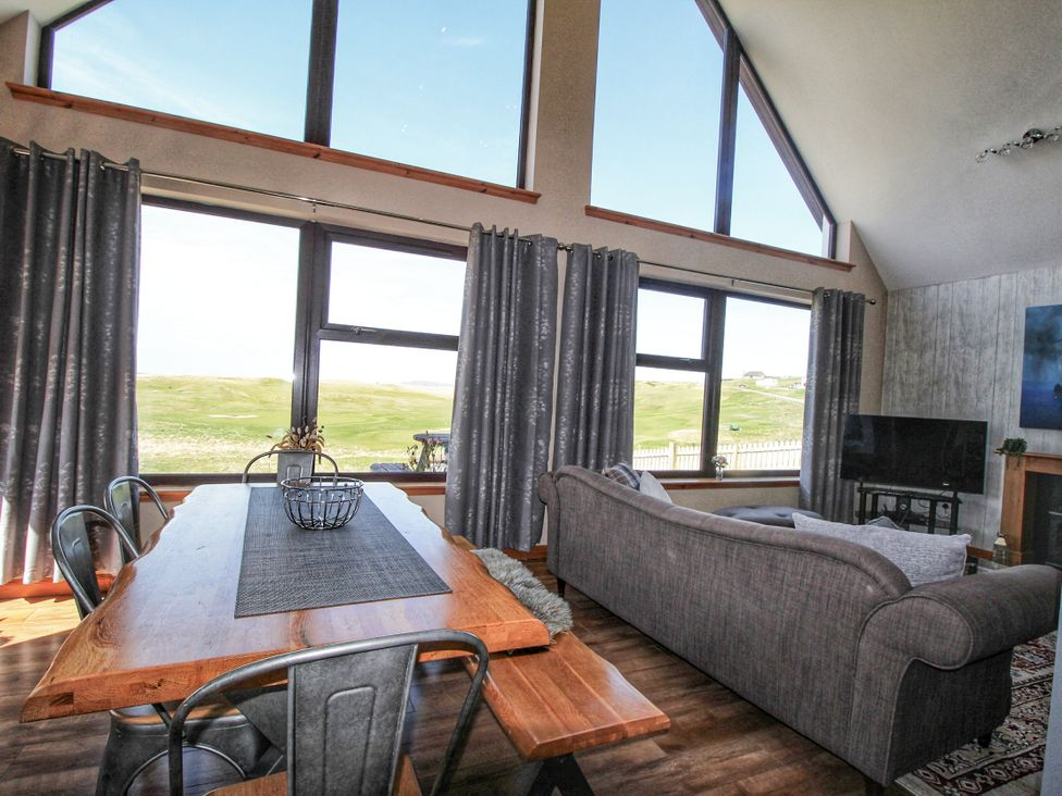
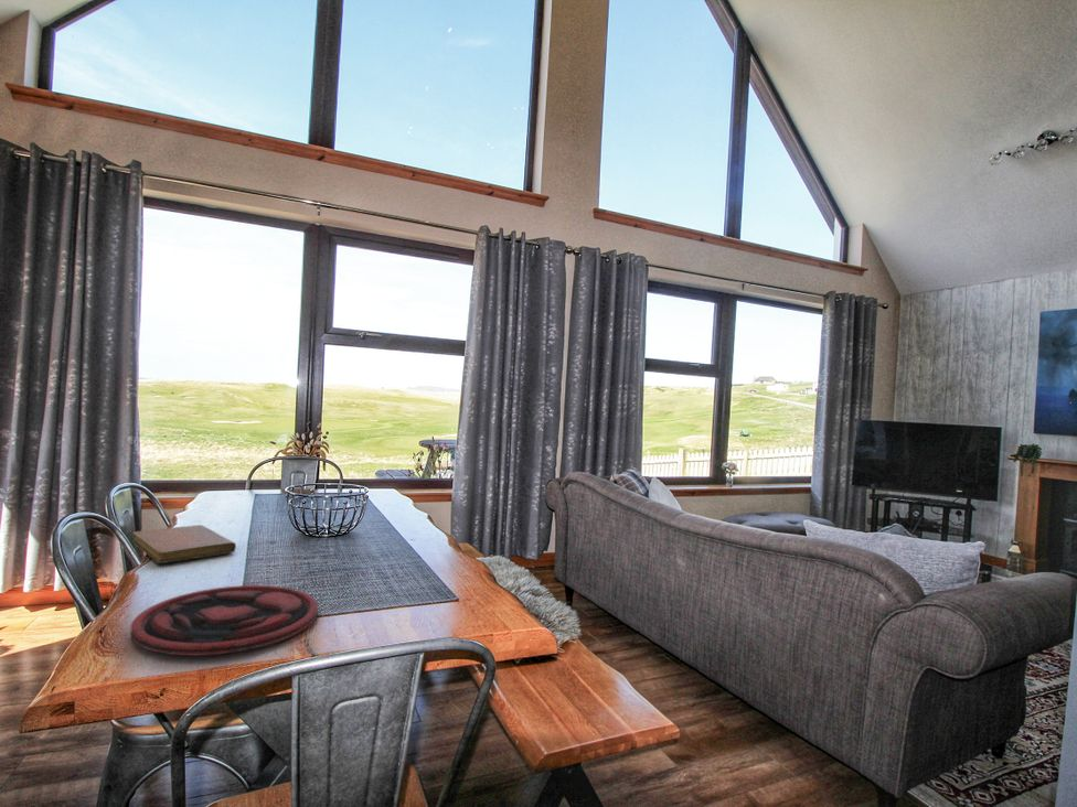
+ plate [129,584,319,657]
+ notebook [131,524,237,564]
